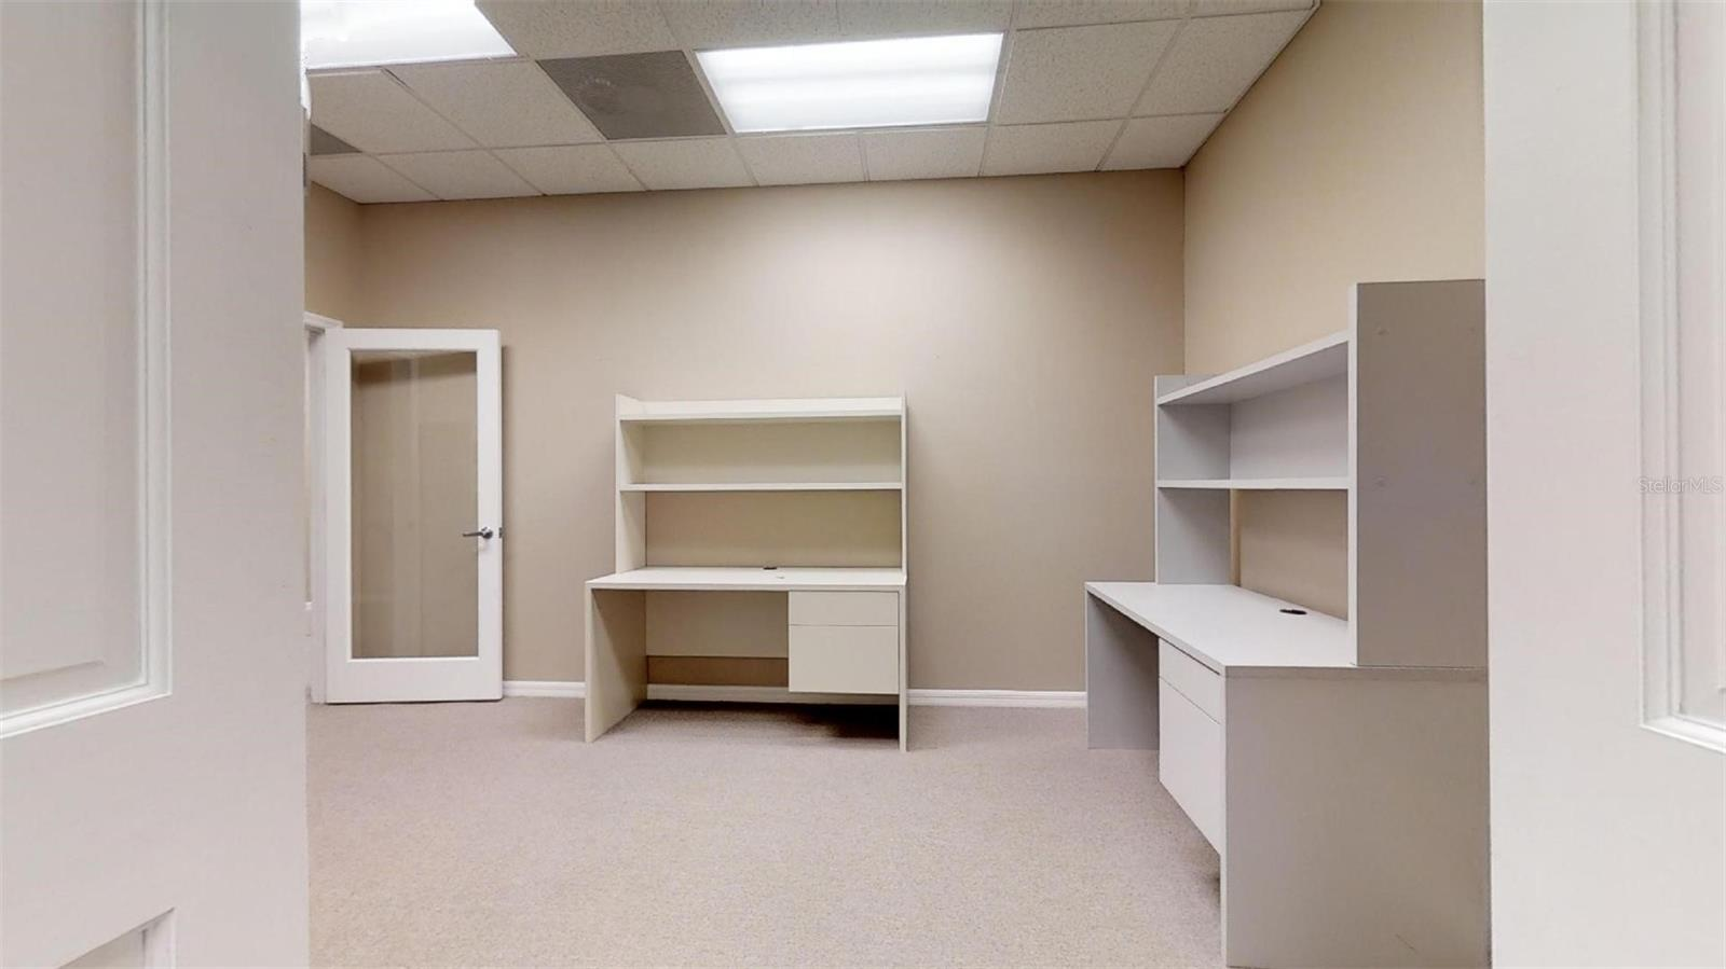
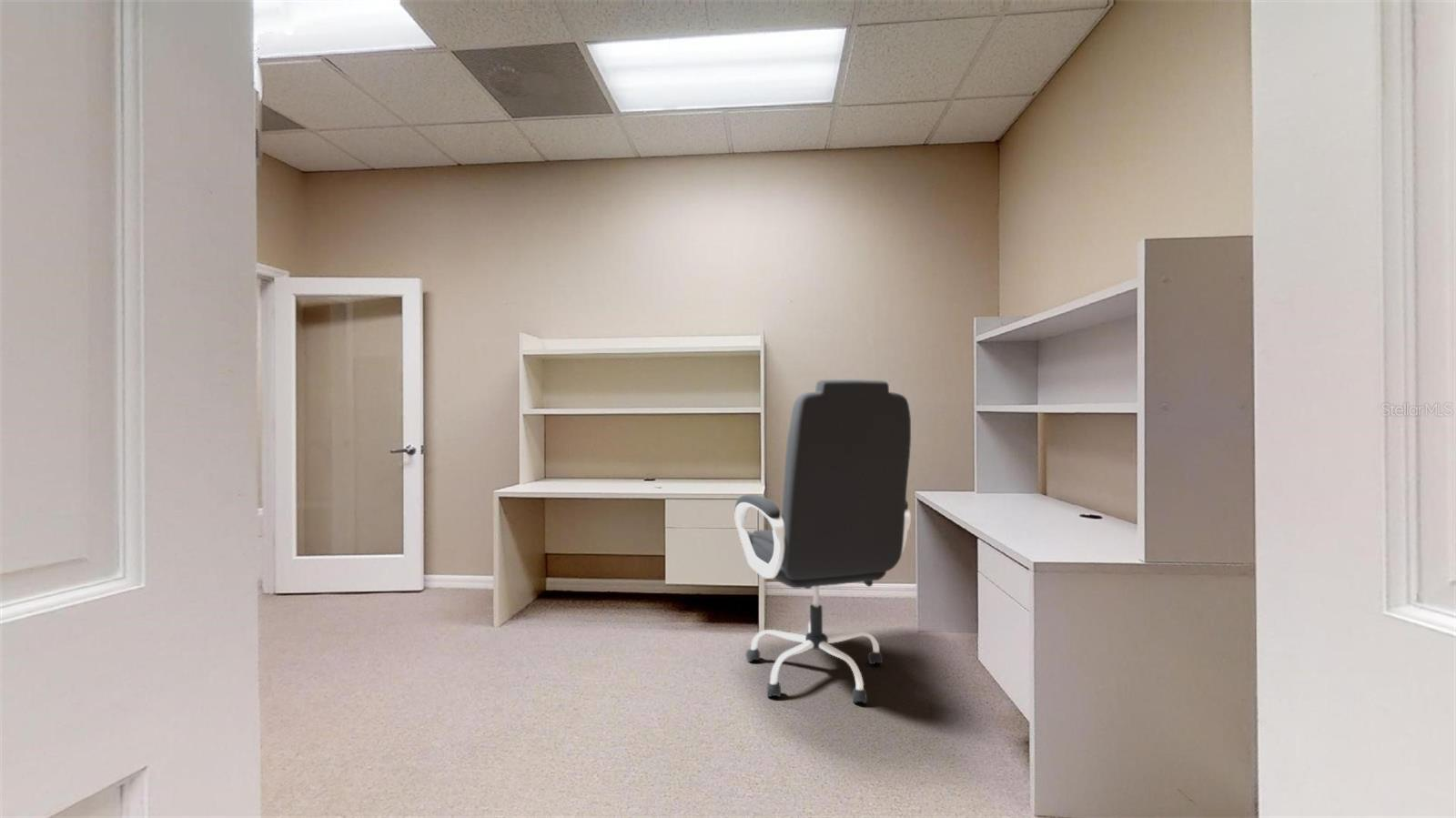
+ office chair [734,379,912,704]
